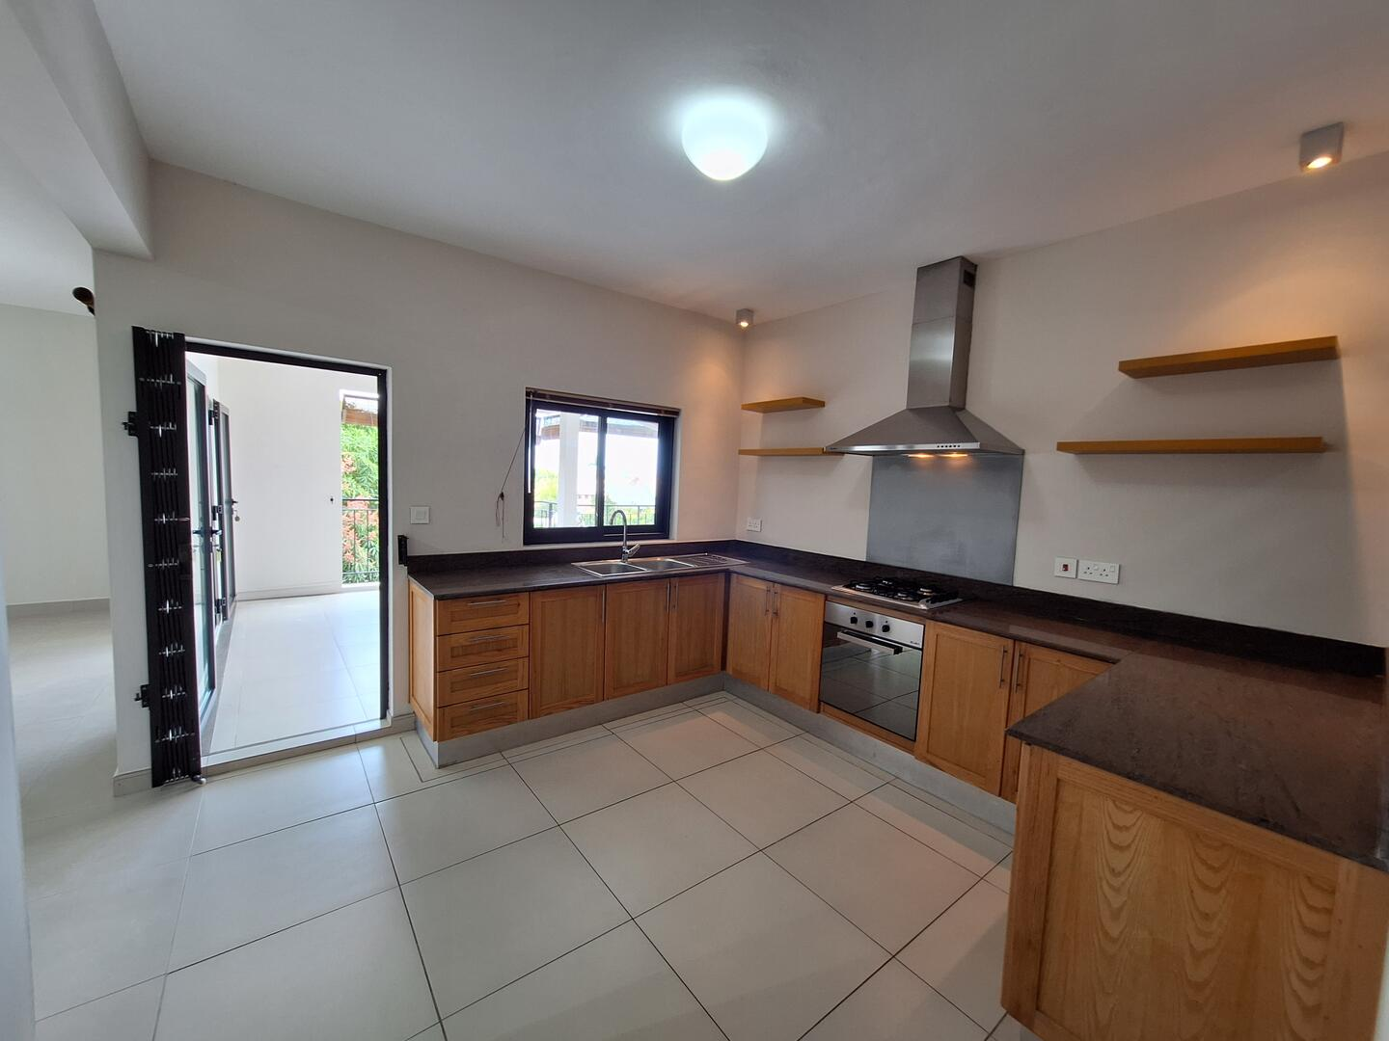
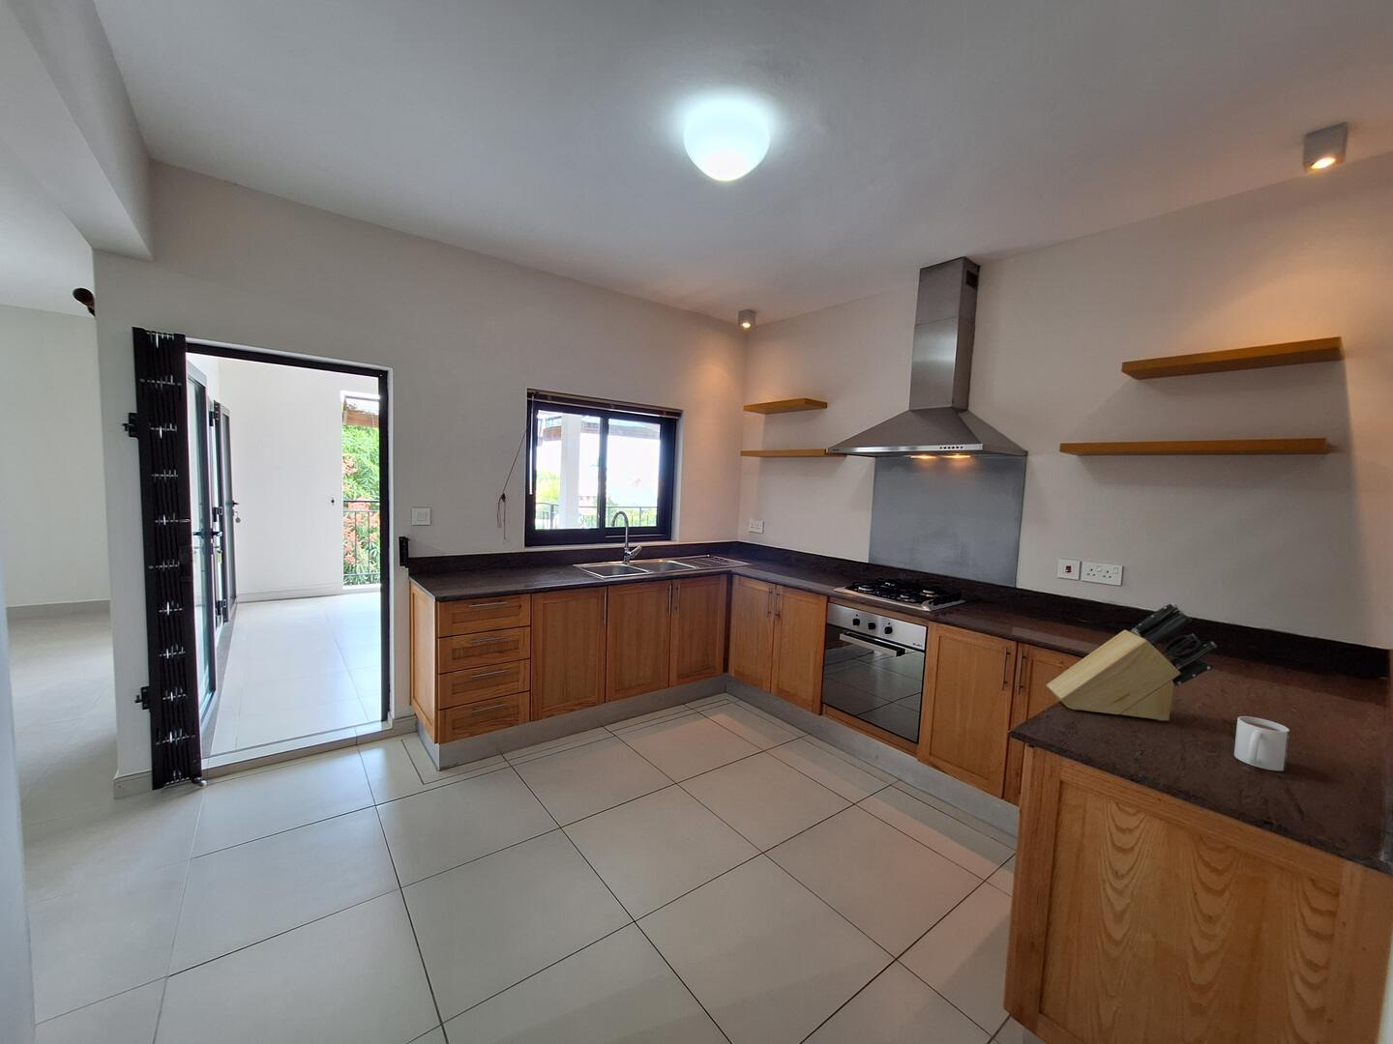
+ mug [1233,715,1291,771]
+ knife block [1045,602,1218,722]
